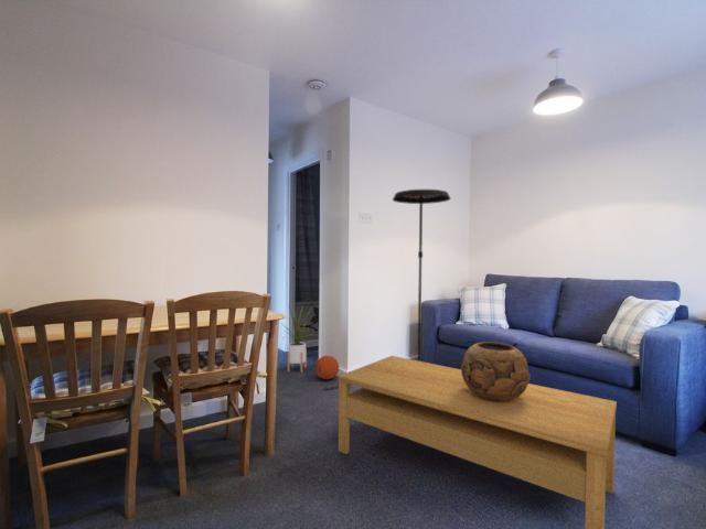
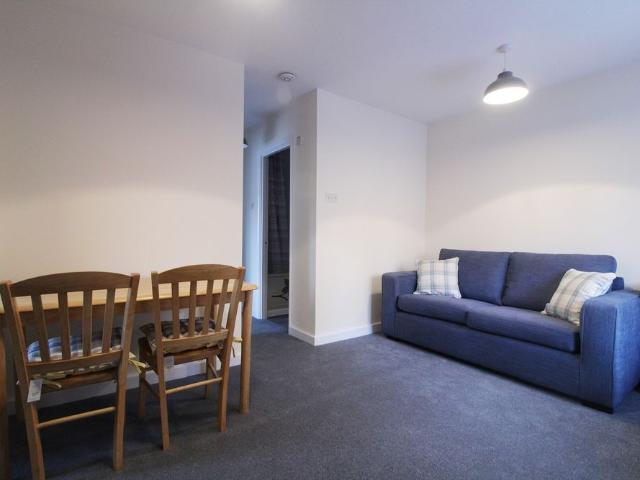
- decorative bowl [460,342,532,402]
- floor lamp [322,188,452,390]
- decorative ball [314,355,340,380]
- coffee table [338,355,618,529]
- house plant [281,301,315,374]
